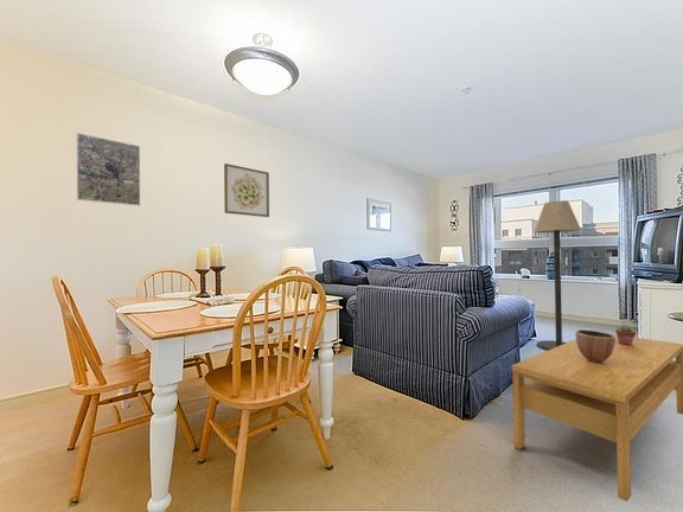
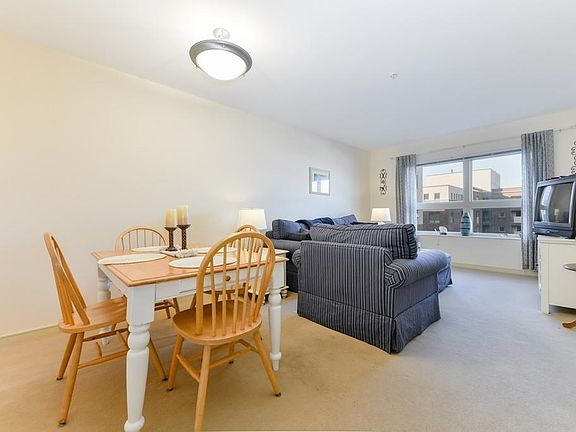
- wall art [223,162,270,218]
- coffee table [511,332,683,503]
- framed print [76,132,141,207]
- decorative bowl [574,328,615,363]
- floor lamp [534,199,582,351]
- potted succulent [614,324,637,345]
